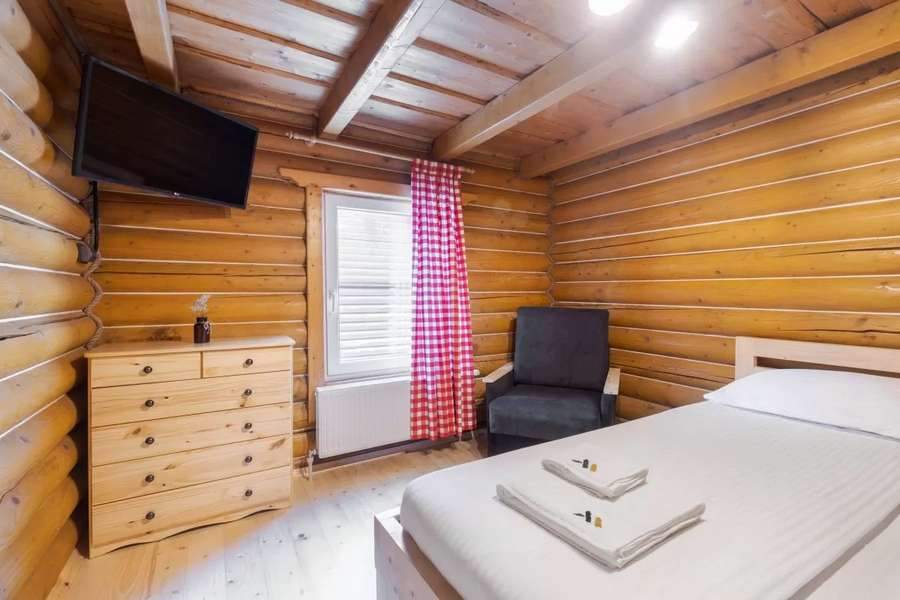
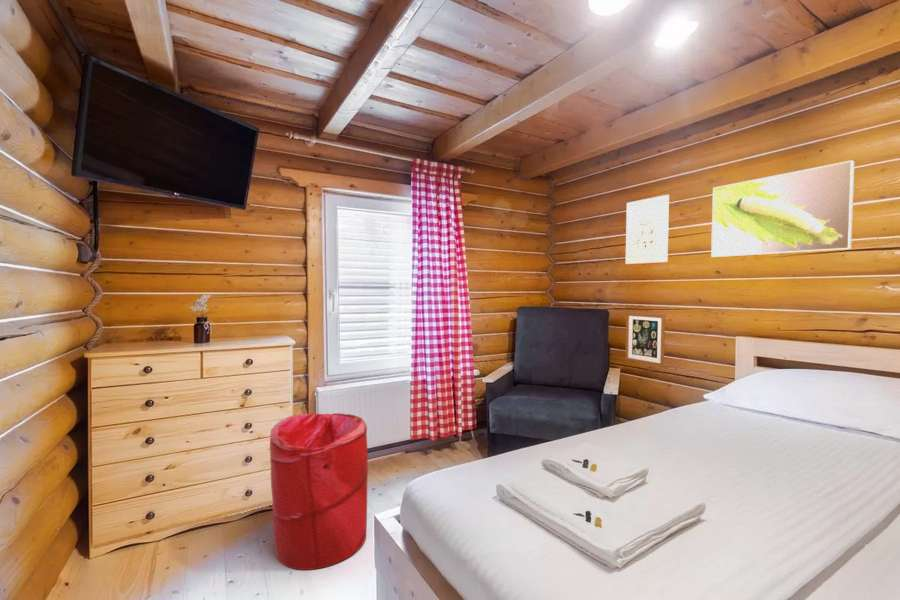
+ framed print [710,159,855,258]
+ wall art [624,311,666,368]
+ wall art [625,194,670,265]
+ laundry hamper [269,412,369,571]
